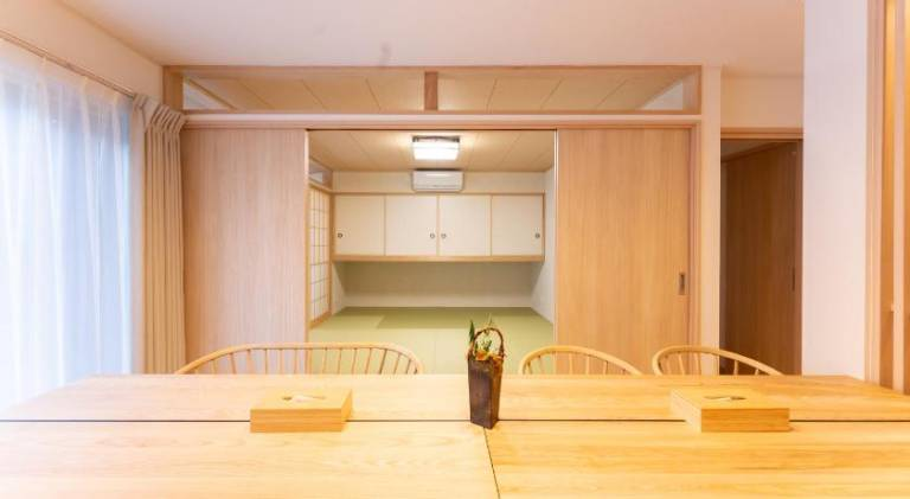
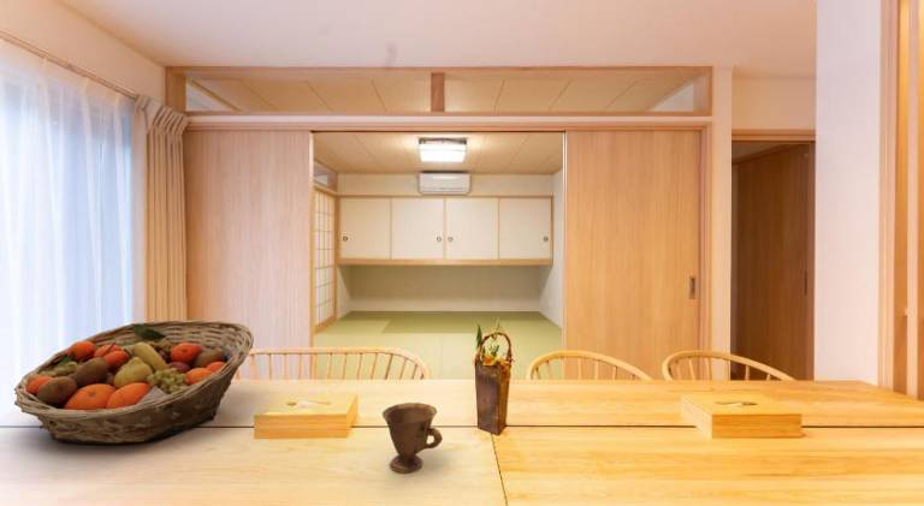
+ teacup [381,401,444,474]
+ fruit basket [13,319,255,445]
